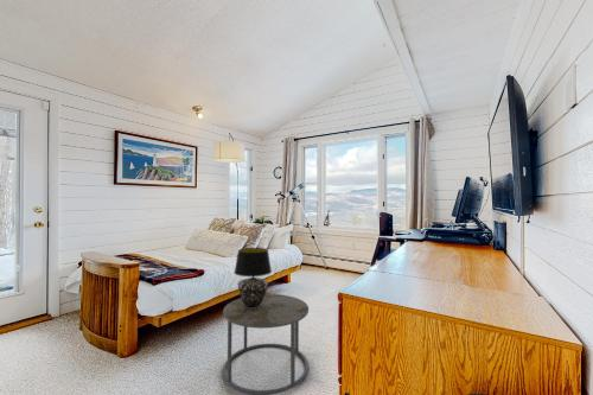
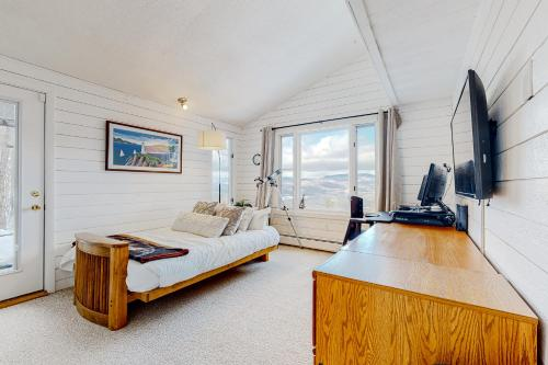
- side table [222,293,310,395]
- table lamp [234,247,273,308]
